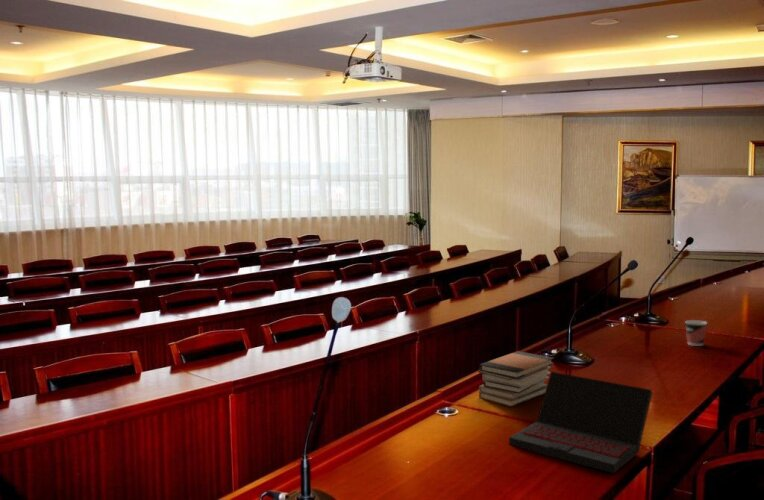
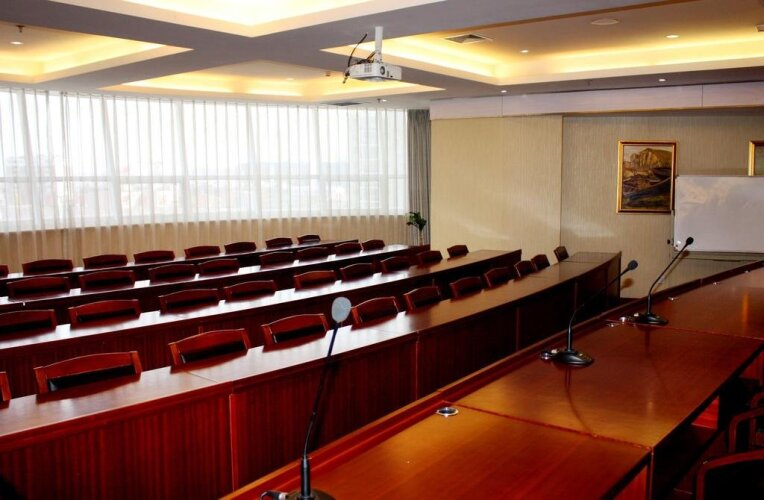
- book stack [477,350,555,408]
- cup [684,319,708,347]
- laptop [508,371,654,474]
